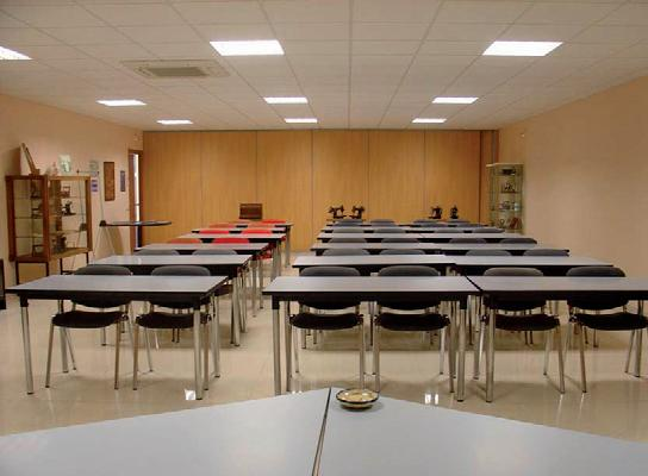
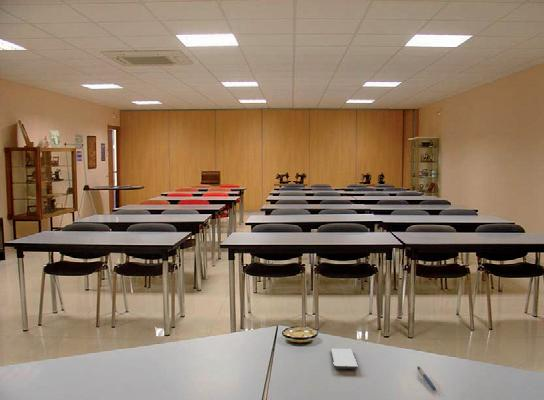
+ pen [416,365,437,392]
+ smartphone [330,347,359,370]
